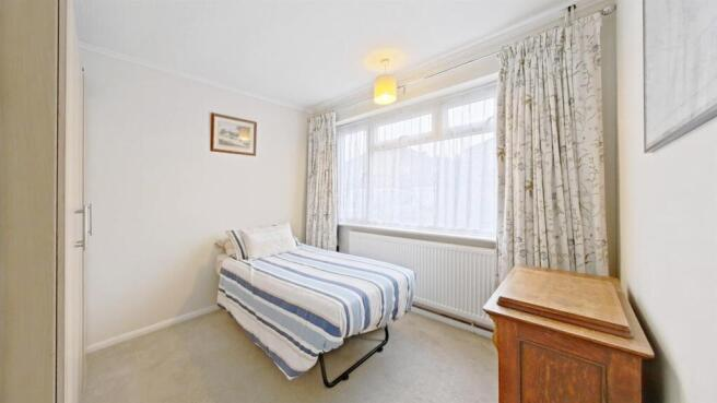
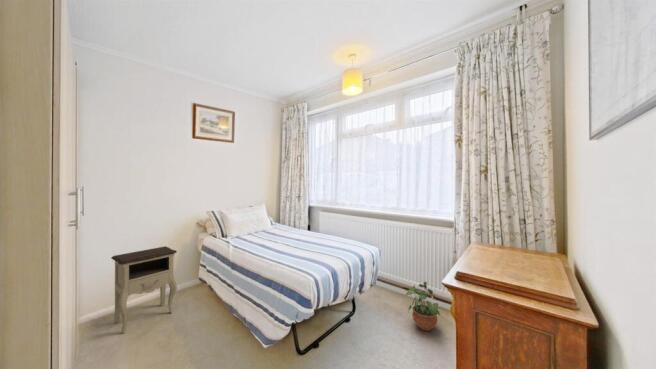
+ potted plant [404,280,441,332]
+ nightstand [110,245,178,334]
